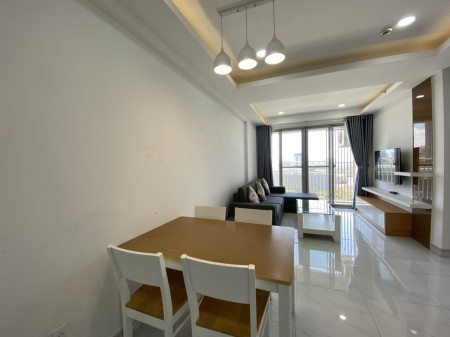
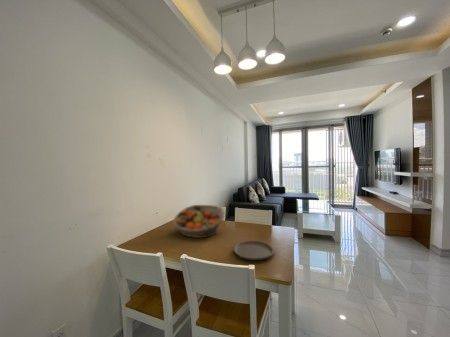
+ fruit basket [172,204,226,239]
+ plate [232,240,275,261]
